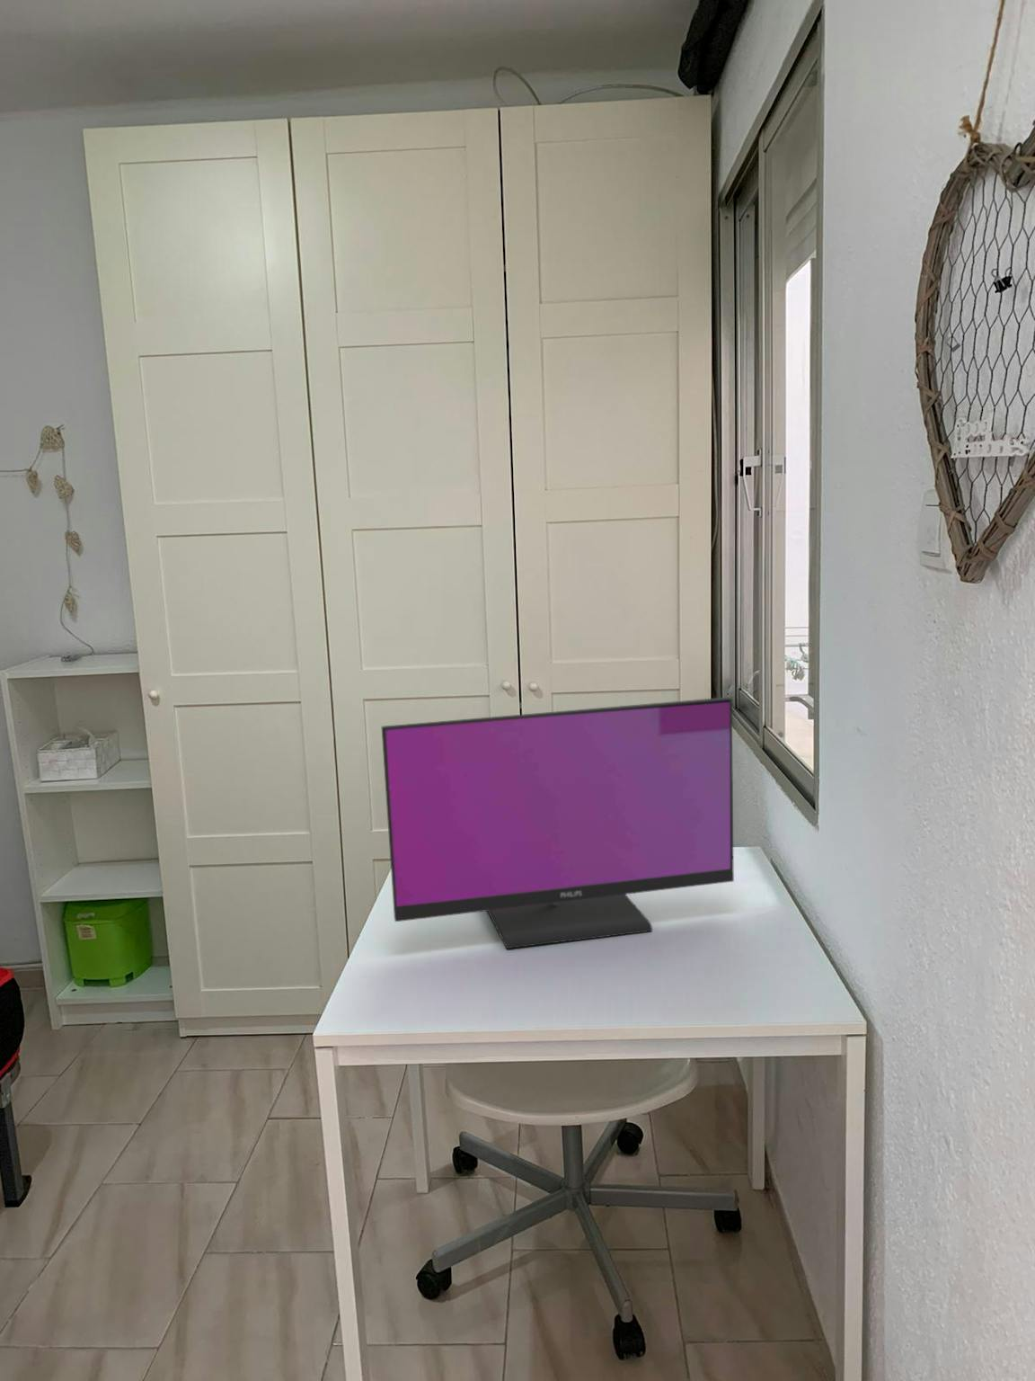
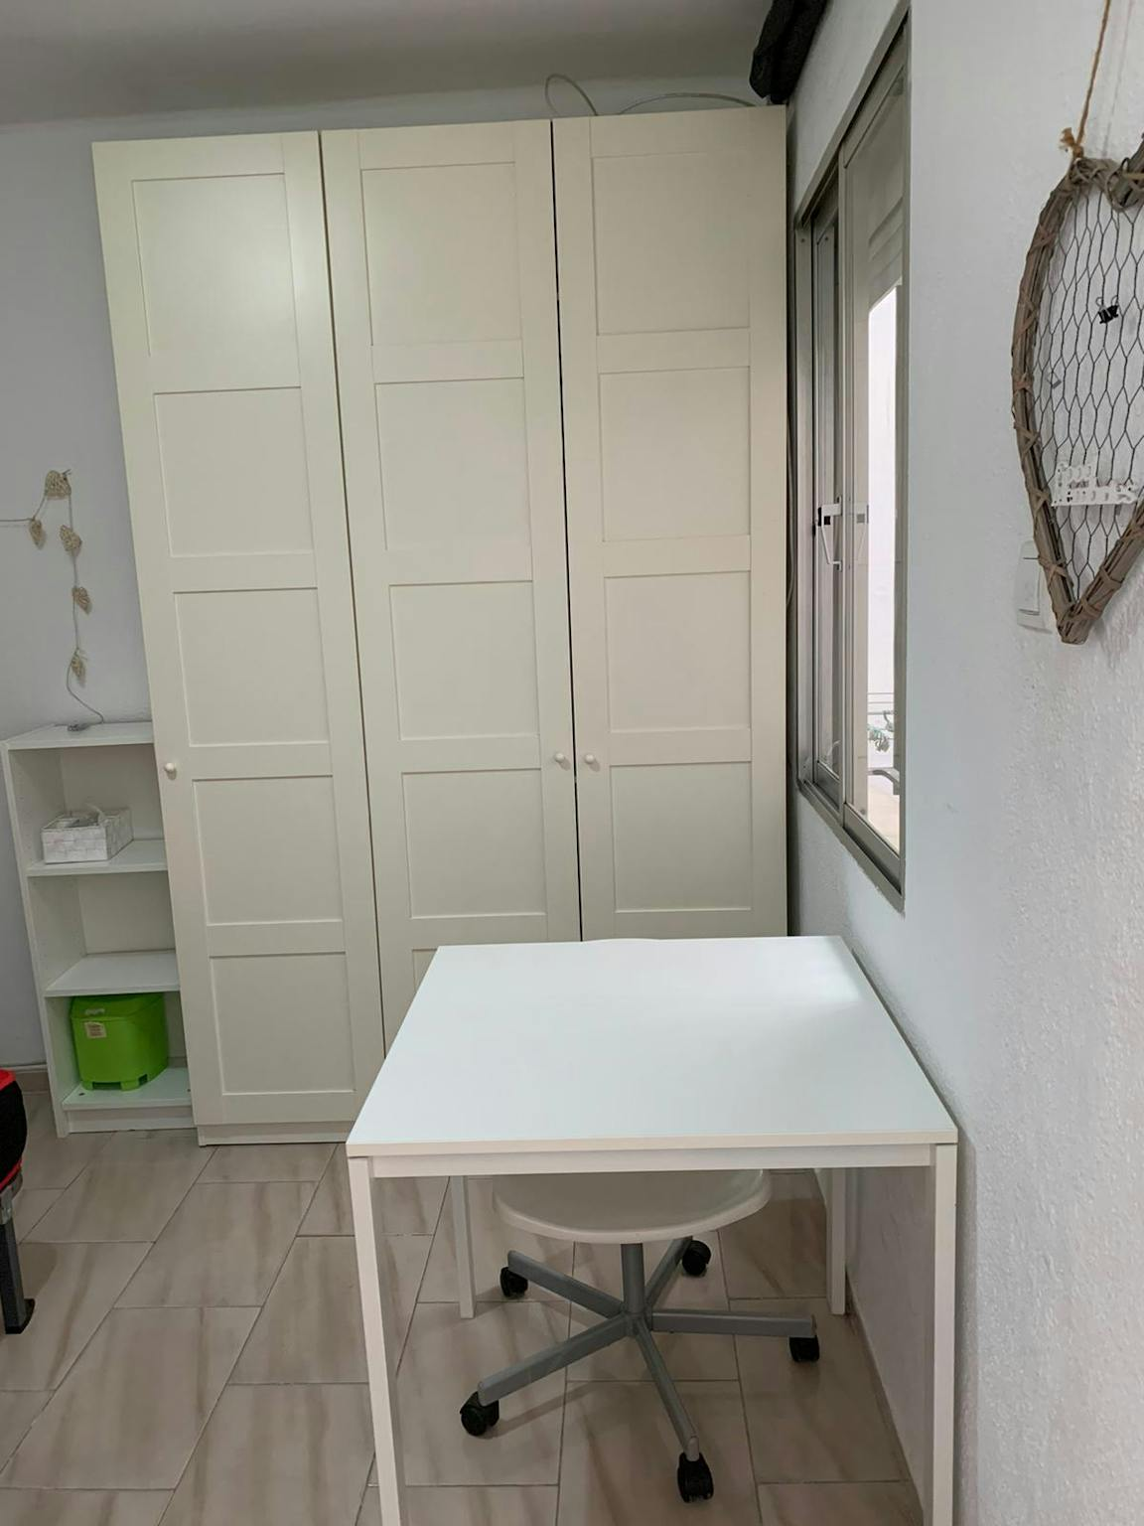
- computer monitor [381,696,735,949]
